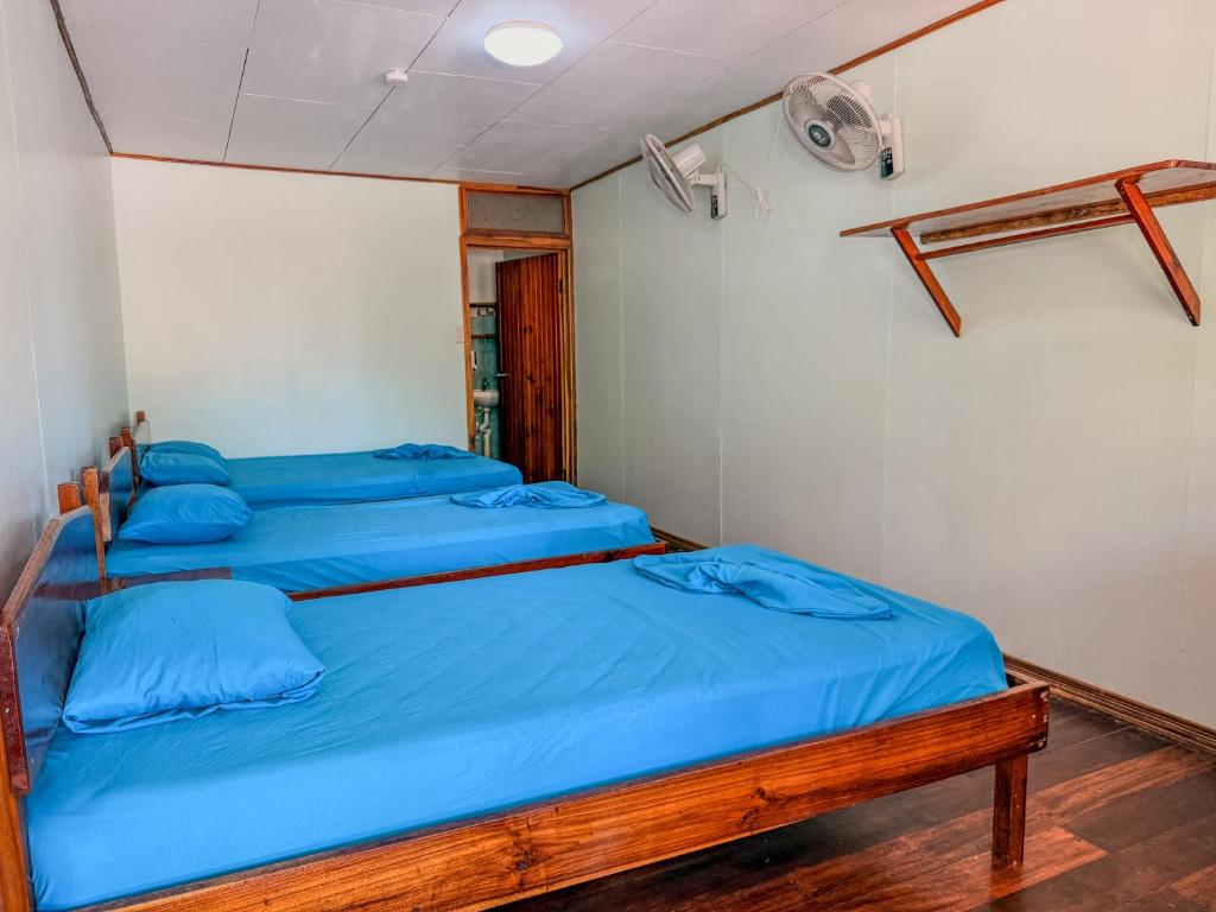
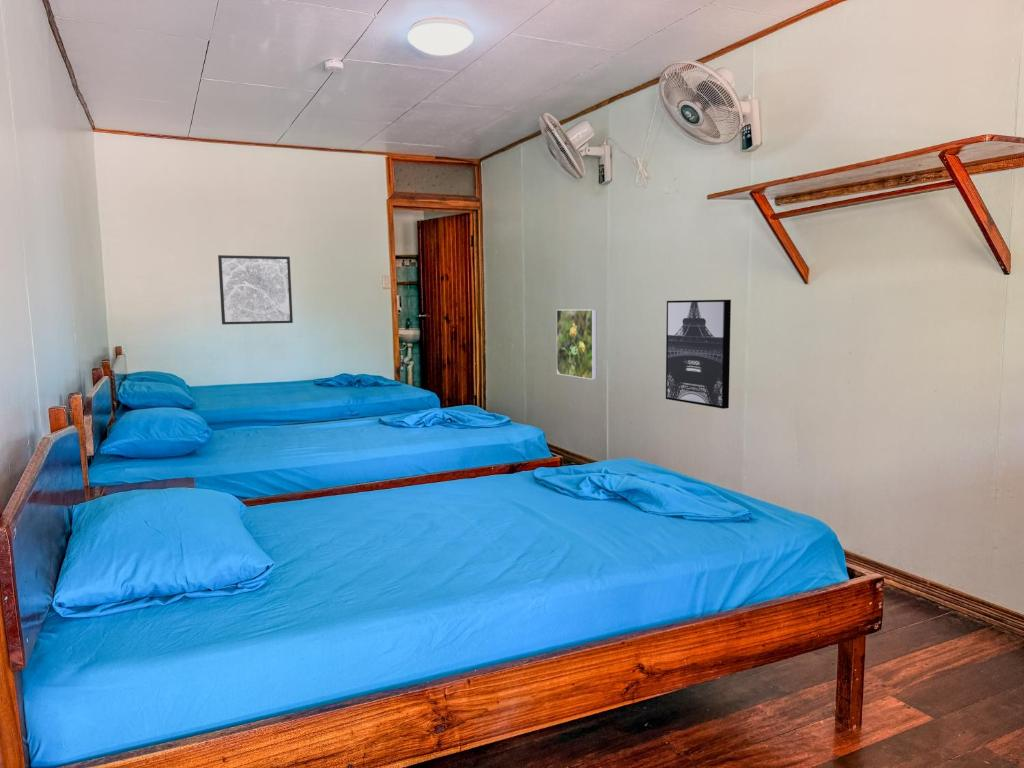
+ wall art [665,299,732,410]
+ wall art [217,254,294,325]
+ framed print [556,309,597,380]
